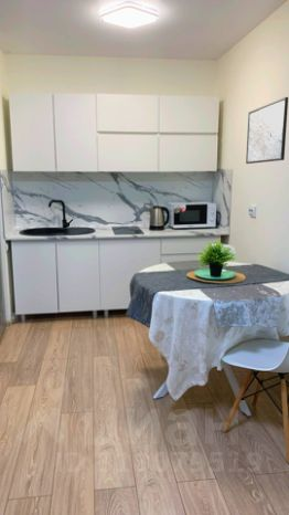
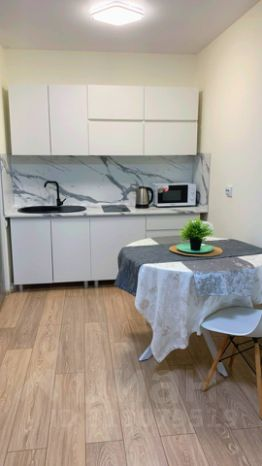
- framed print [245,96,289,165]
